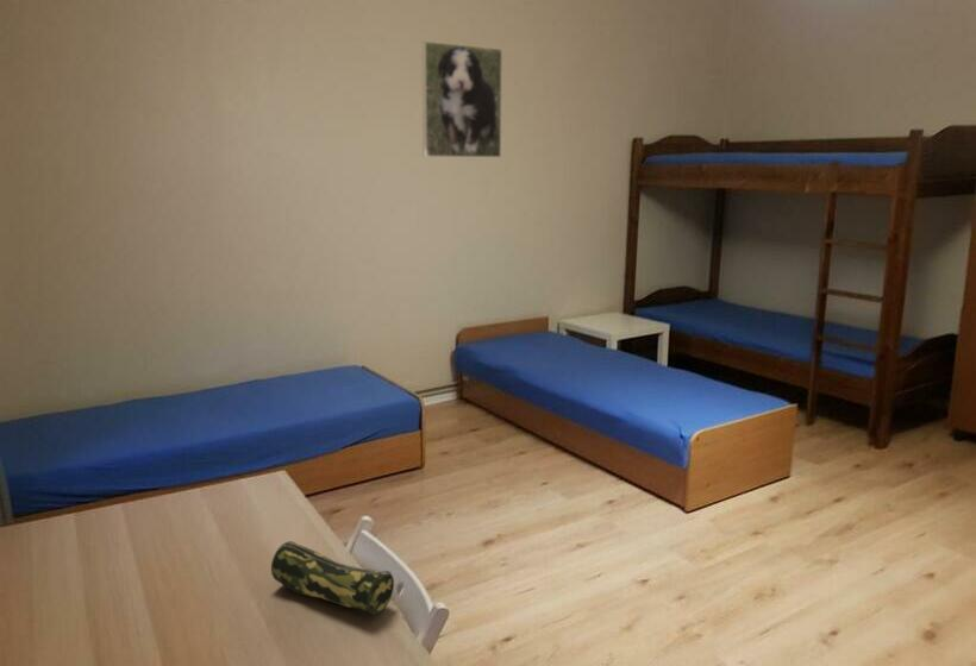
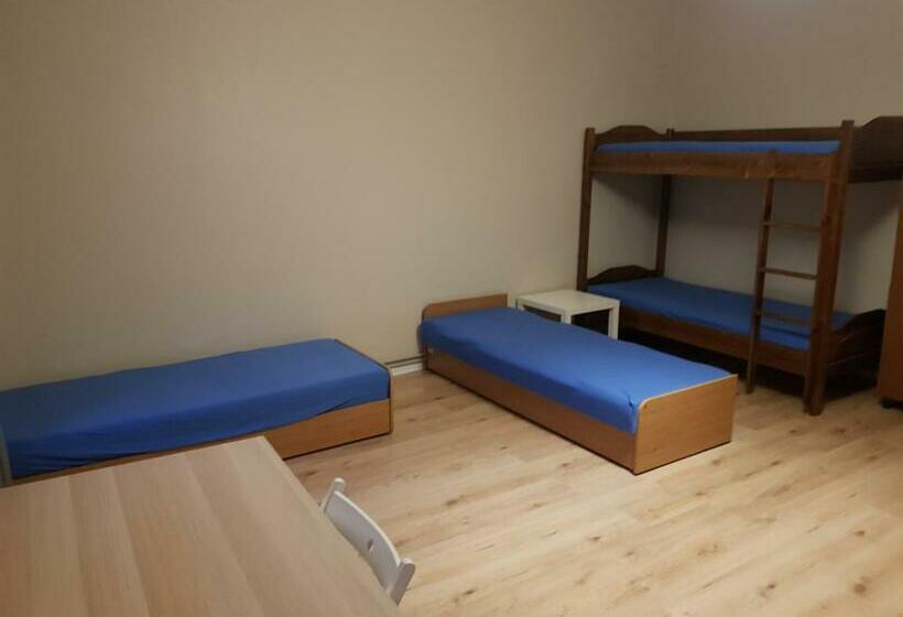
- pencil case [270,540,395,616]
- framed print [421,40,503,158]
